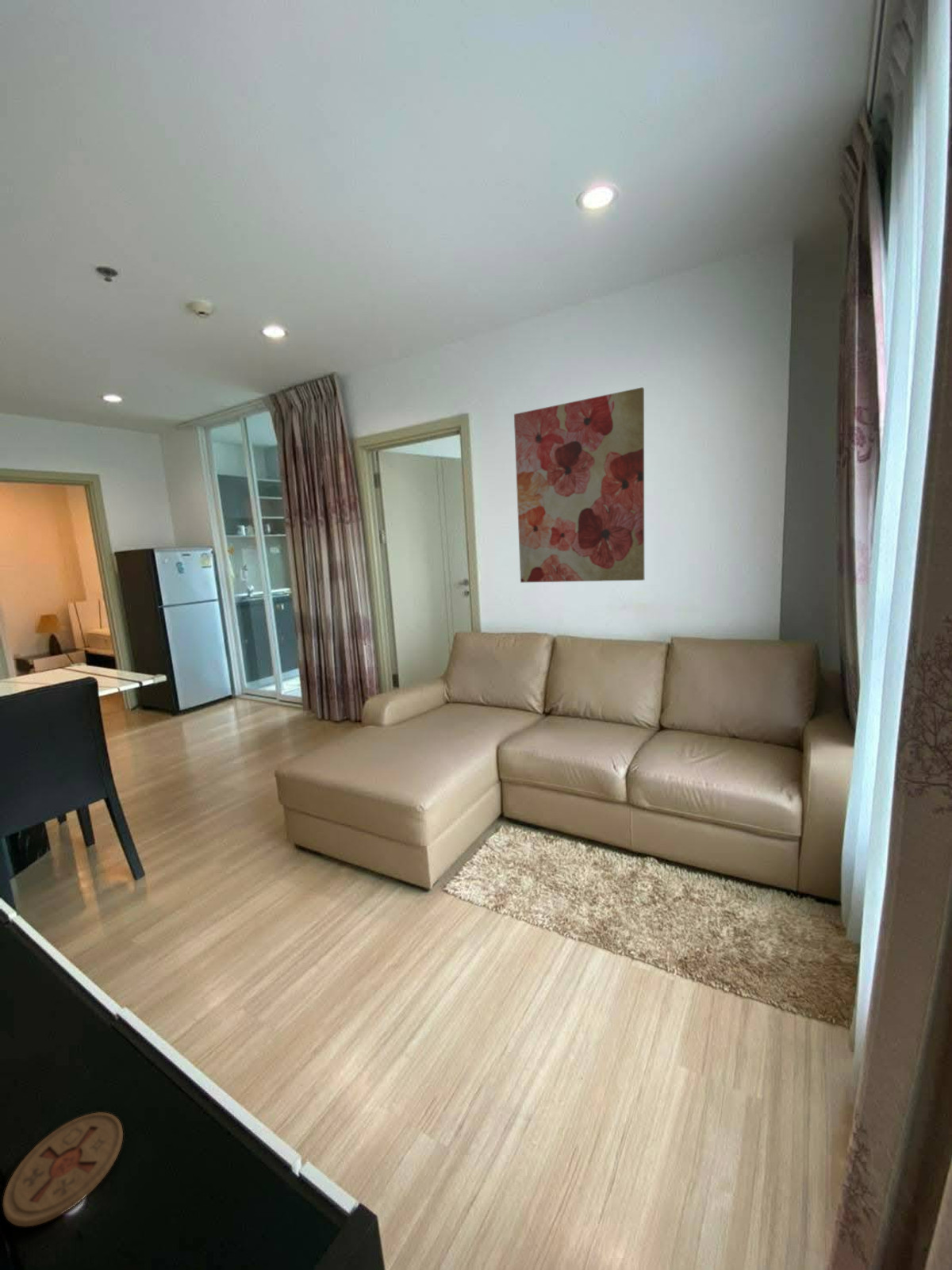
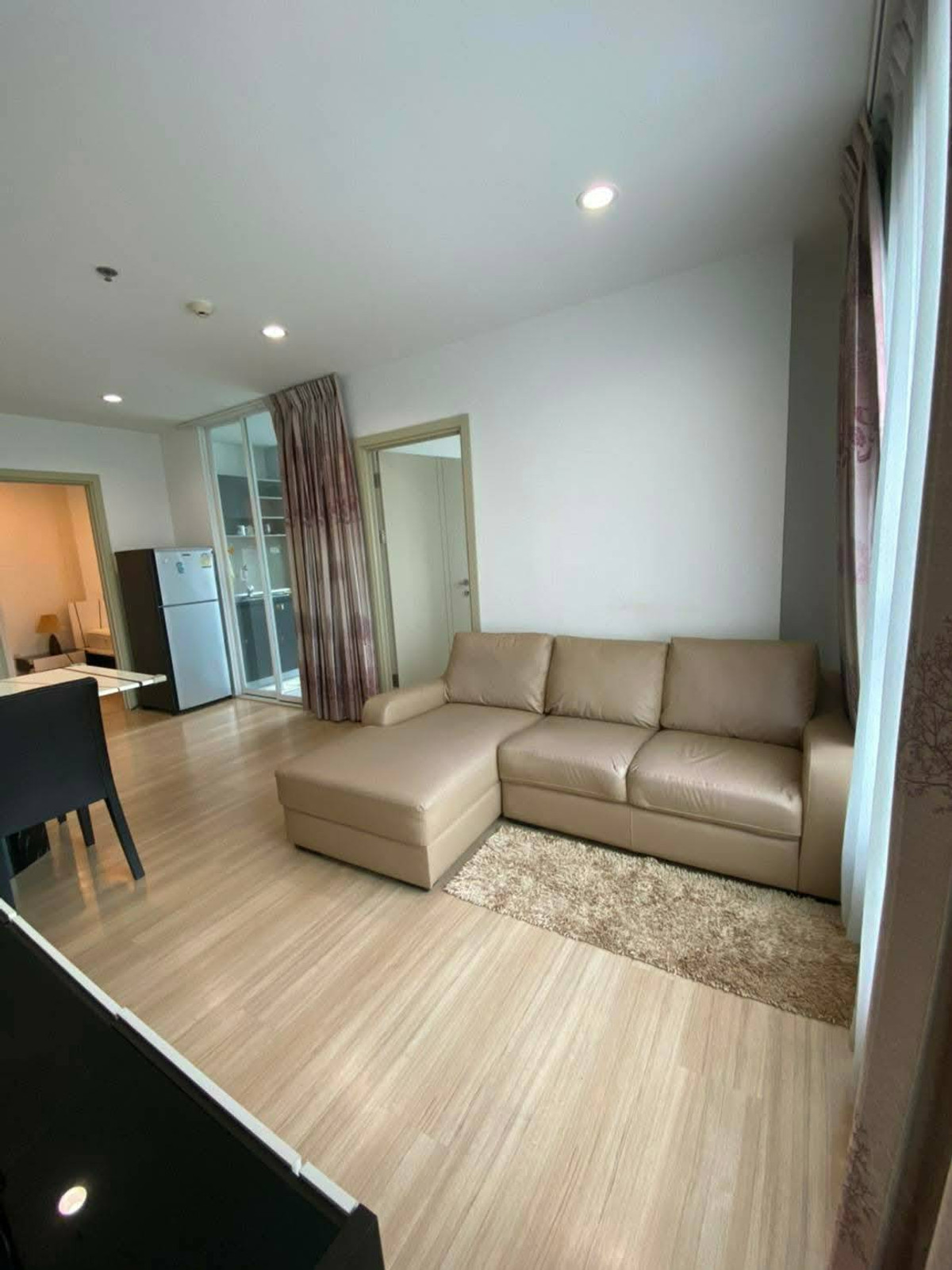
- wall art [513,386,645,583]
- coaster [2,1111,124,1227]
